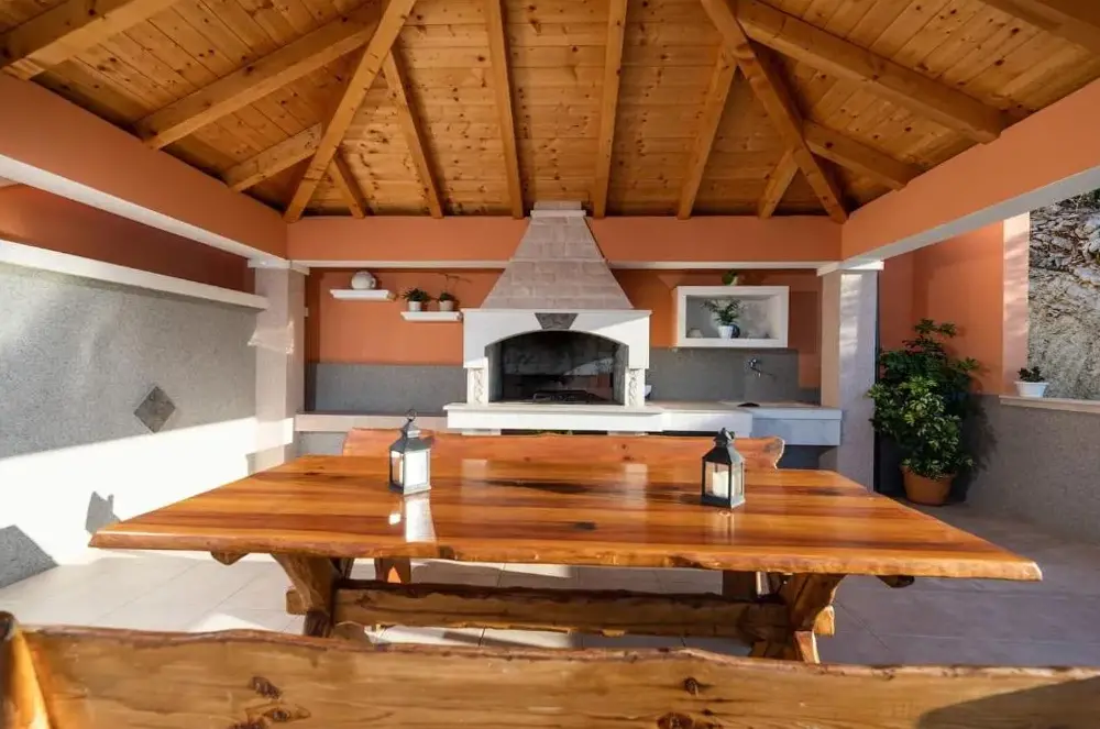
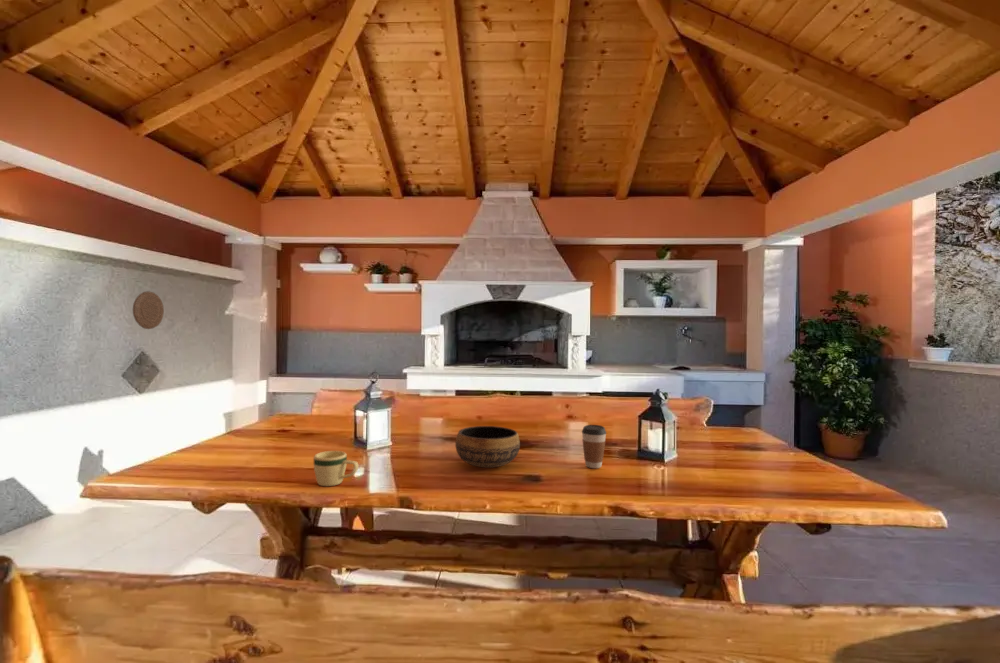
+ coffee cup [581,424,607,469]
+ mug [313,450,359,487]
+ bowl [454,425,521,468]
+ decorative plate [132,290,165,330]
